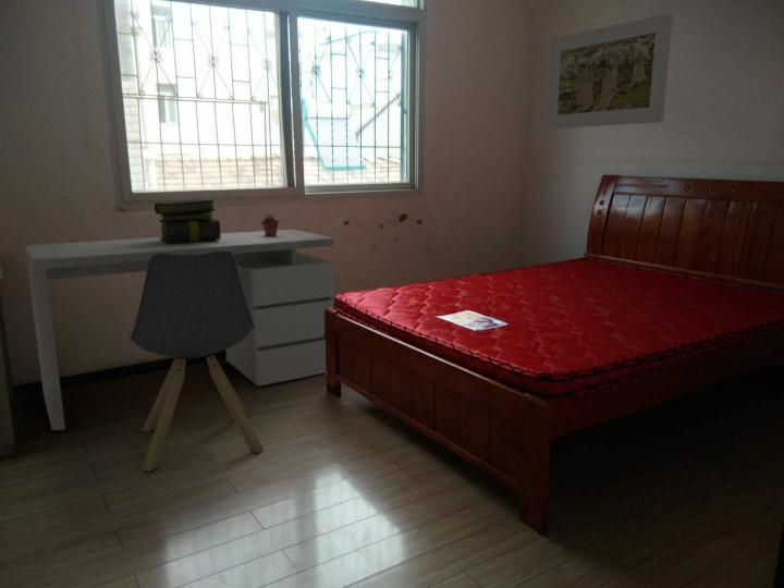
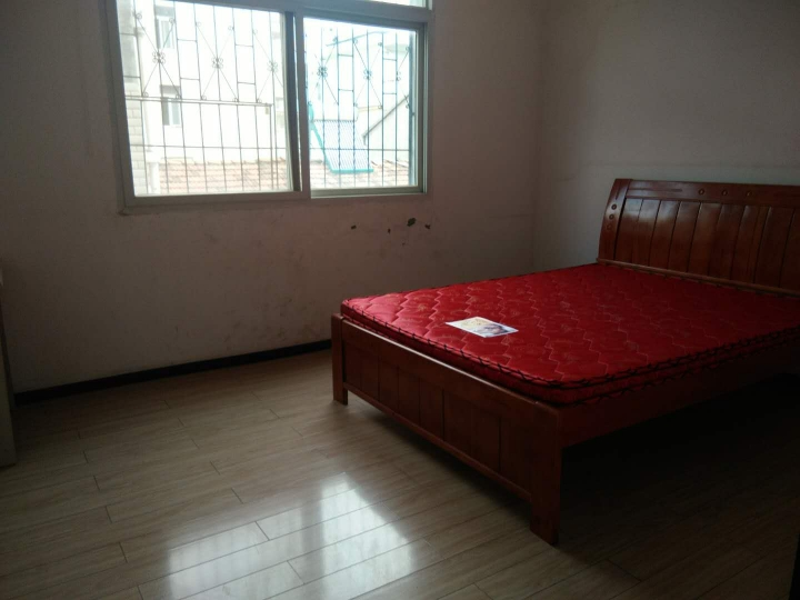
- desk [24,229,335,431]
- stack of books [154,198,222,243]
- chair [127,249,265,473]
- potted succulent [260,213,280,236]
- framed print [546,12,674,130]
